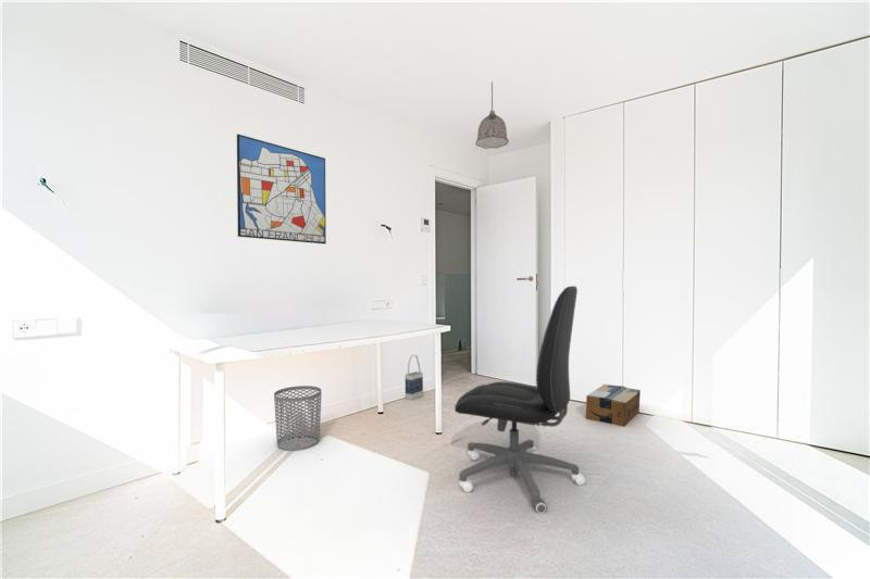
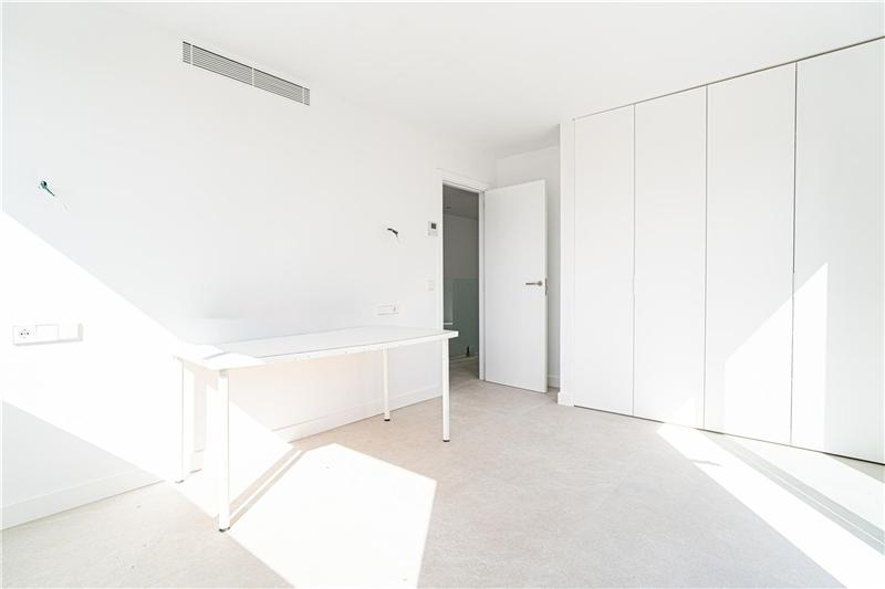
- bag [405,354,424,401]
- wall art [236,133,327,246]
- office chair [453,285,586,514]
- pendant lamp [474,80,510,150]
- waste bin [273,385,323,452]
- cardboard box [585,383,642,428]
